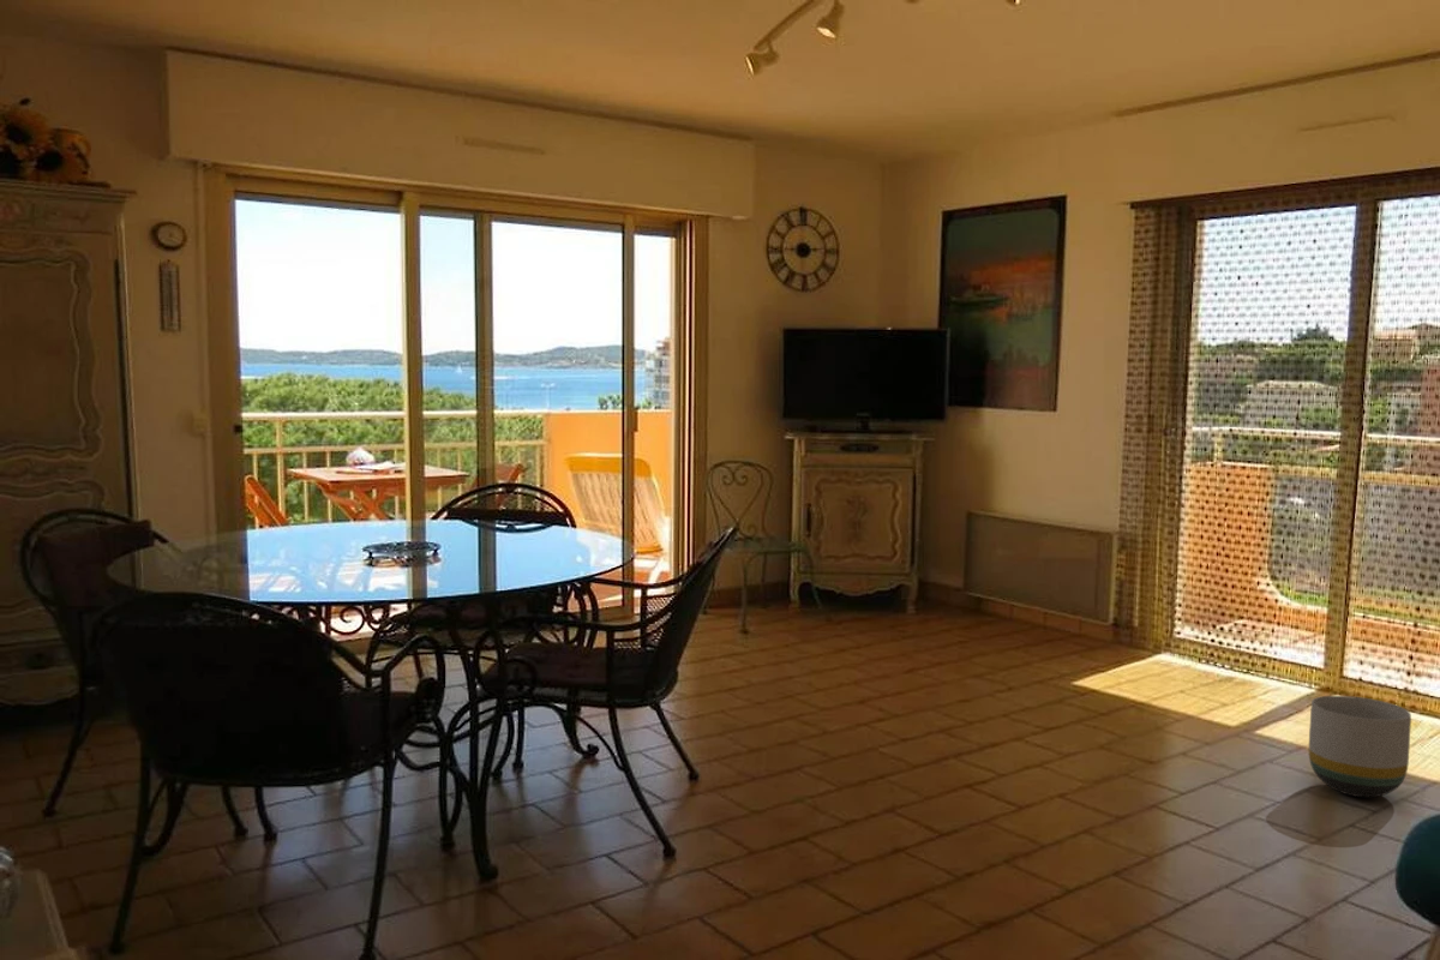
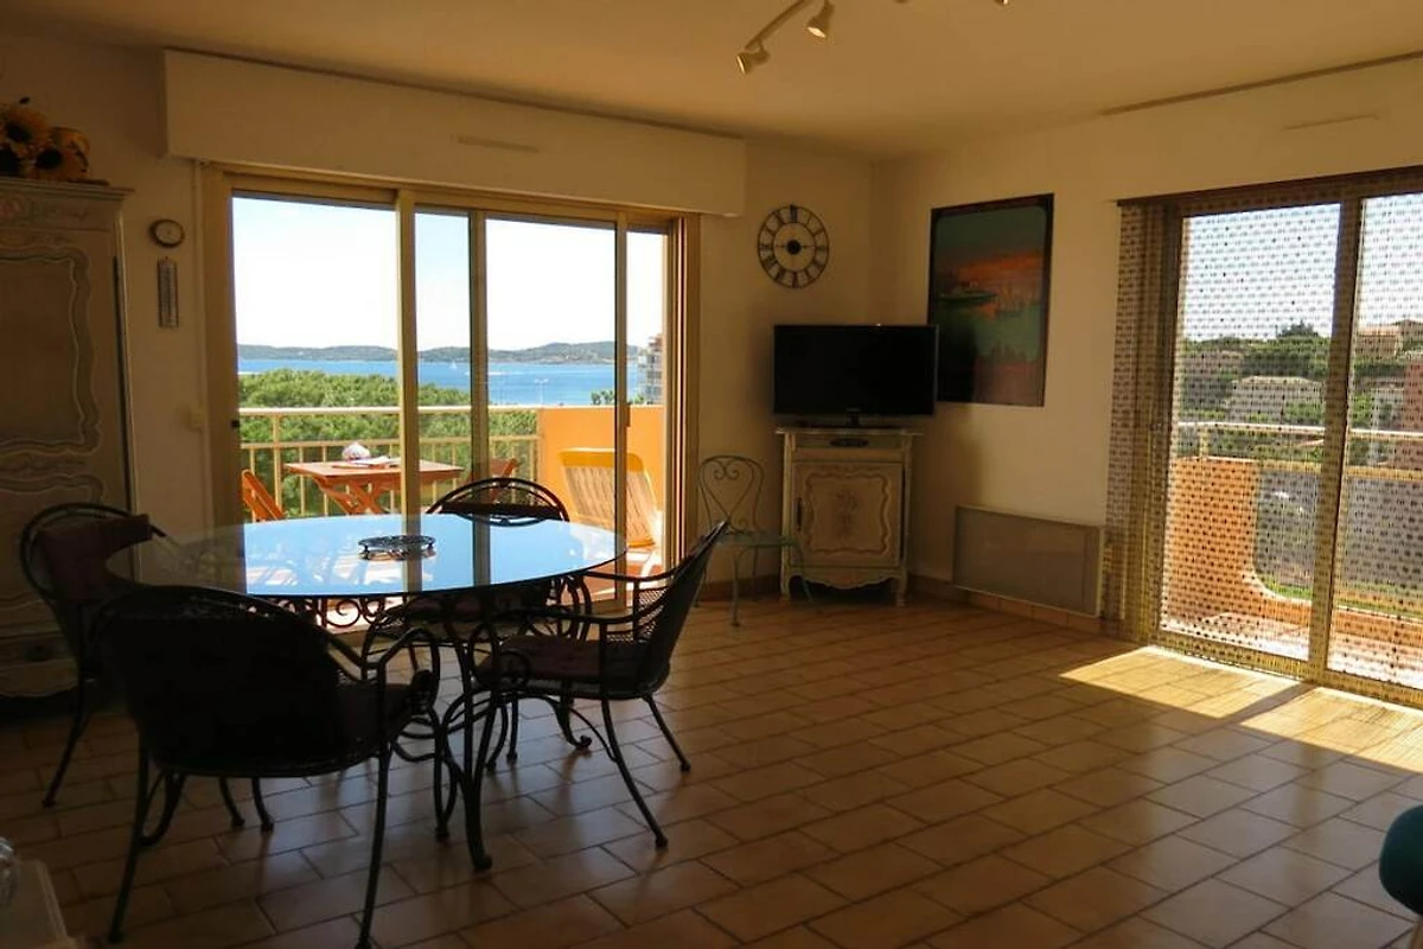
- planter [1308,695,1412,798]
